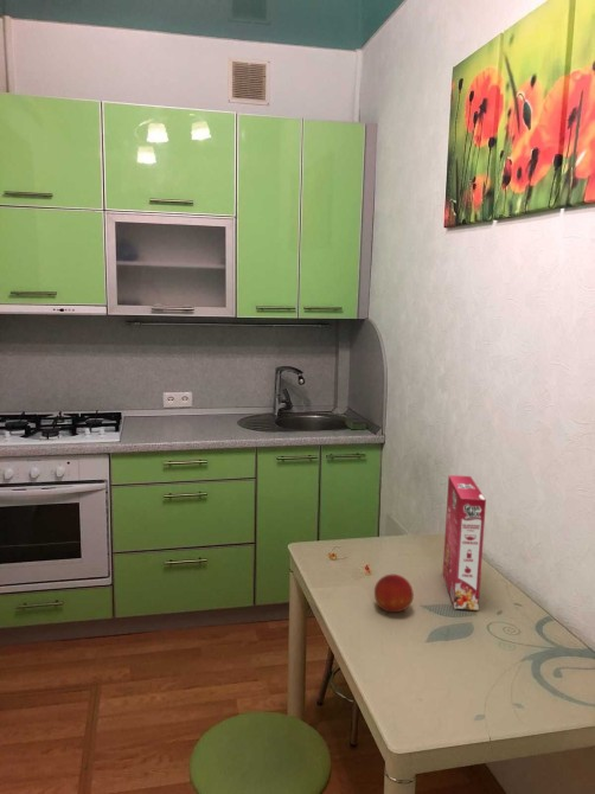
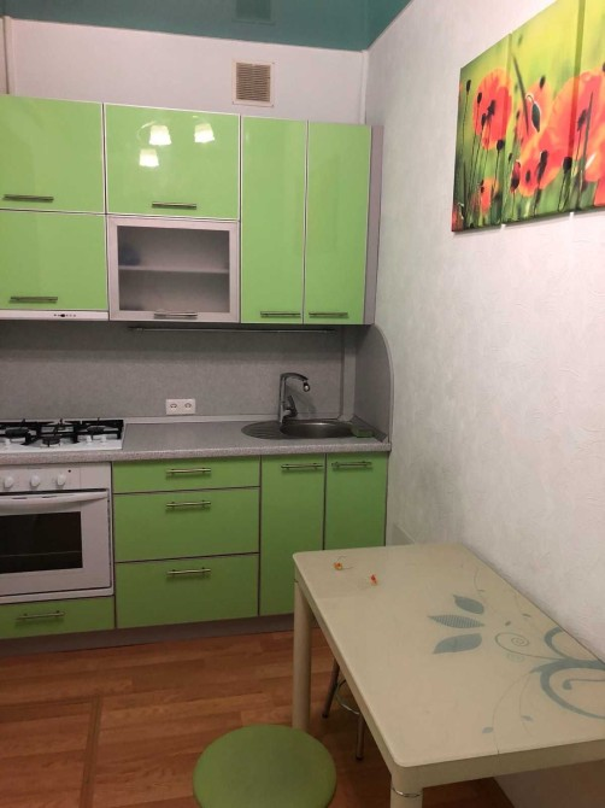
- fruit [373,574,415,616]
- cereal box [442,474,487,611]
